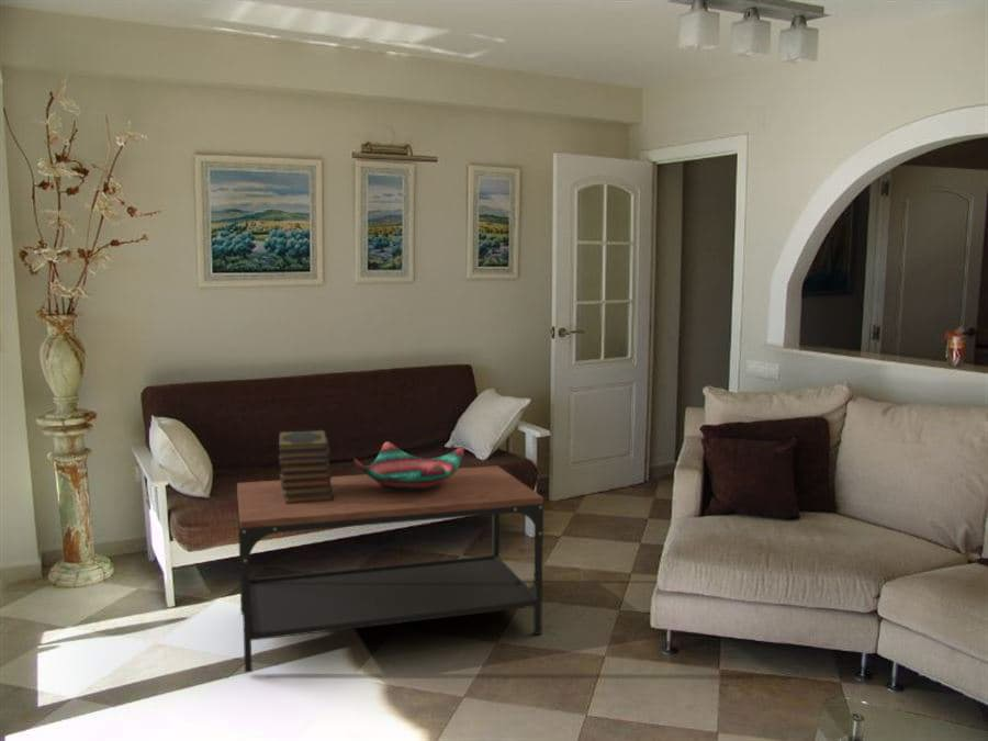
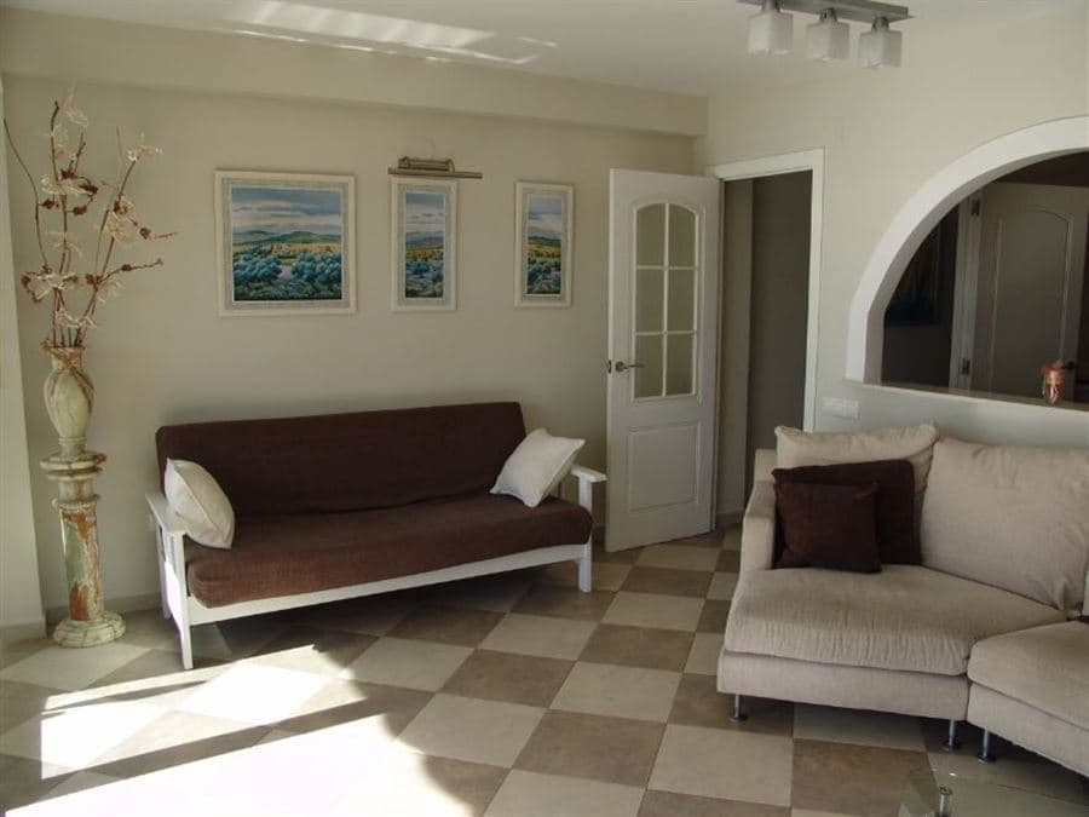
- coffee table [236,464,544,674]
- book stack [278,429,334,504]
- decorative bowl [353,440,464,492]
